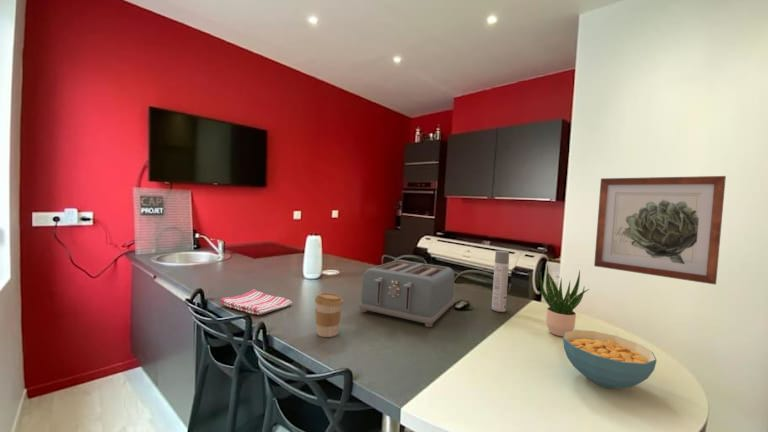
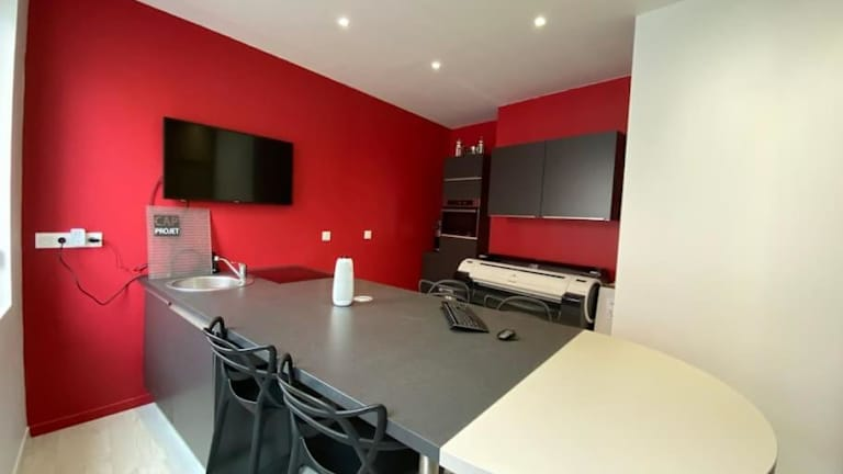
- spray bottle [491,250,510,313]
- toaster [358,259,456,328]
- wall art [593,175,727,286]
- cereal bowl [562,329,658,389]
- coffee cup [314,292,344,338]
- potted plant [539,264,590,337]
- dish towel [220,288,293,316]
